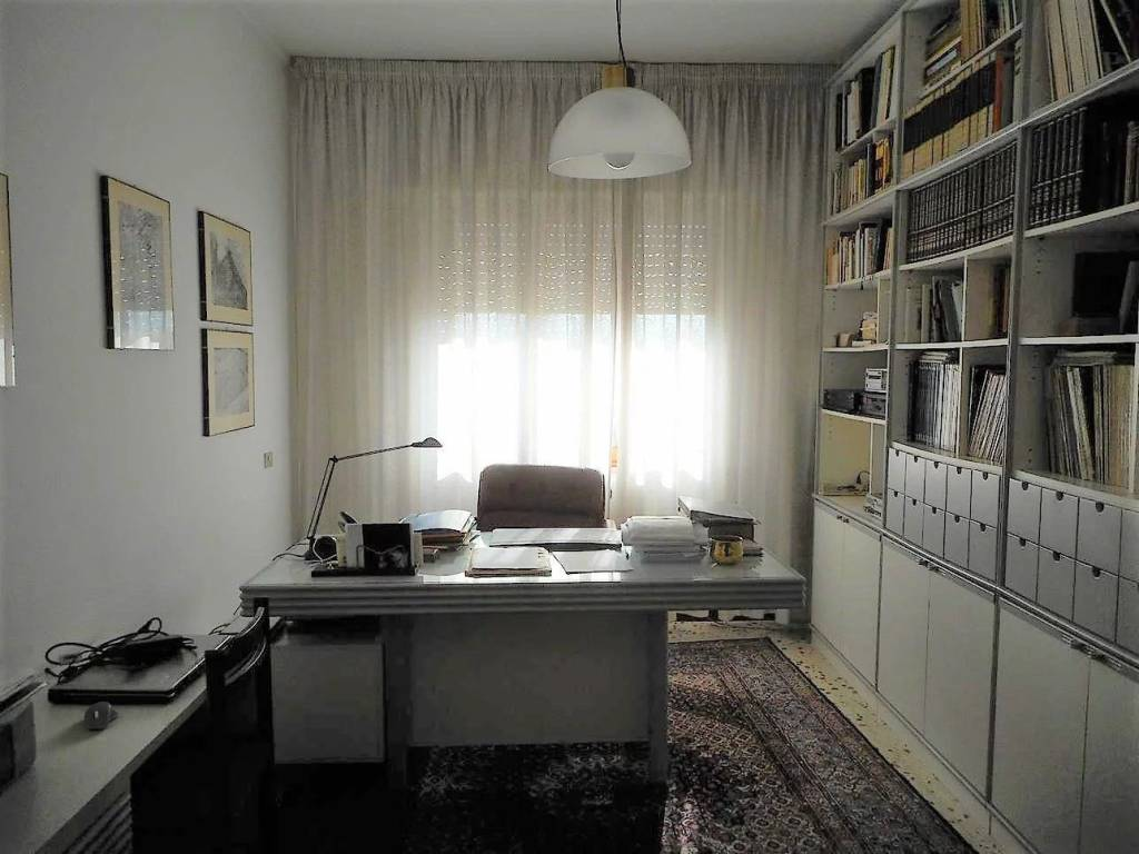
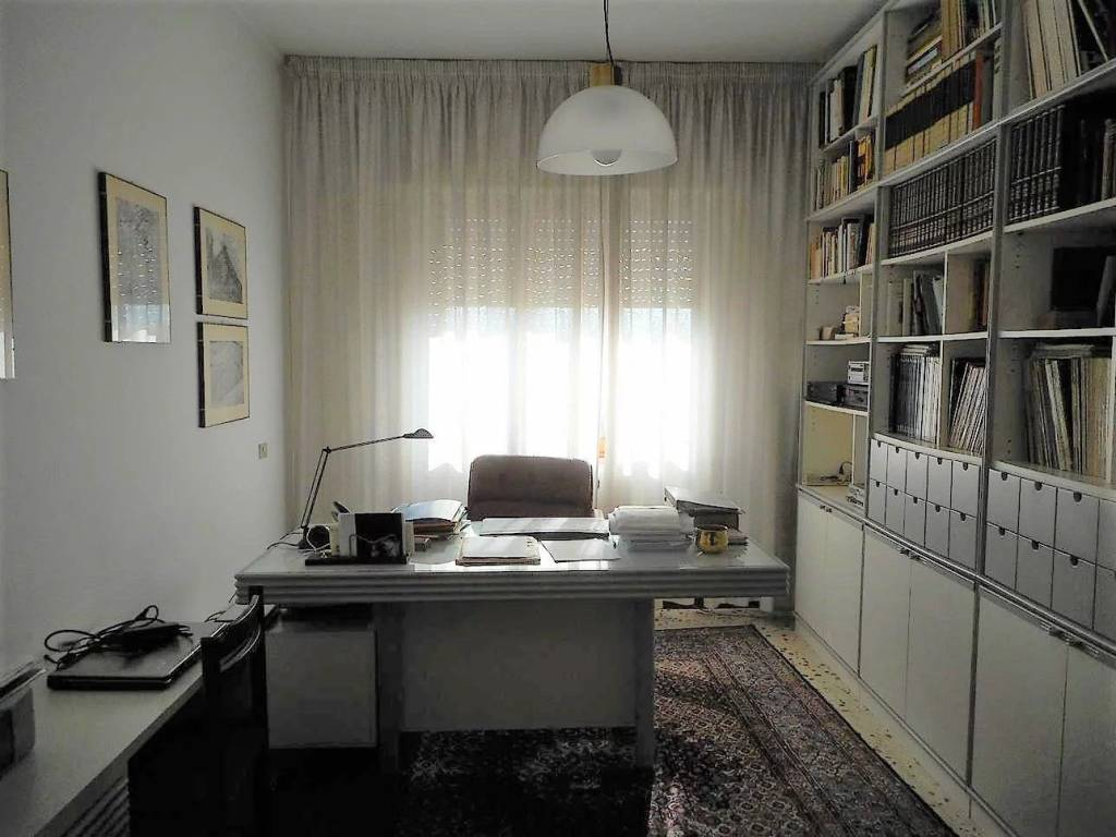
- computer mouse [83,701,120,732]
